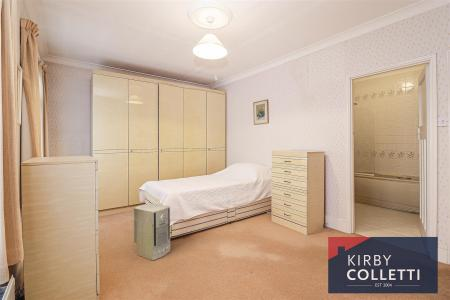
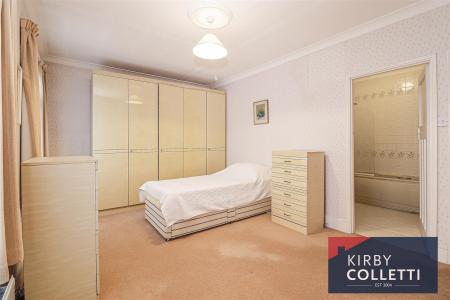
- air purifier [133,202,171,261]
